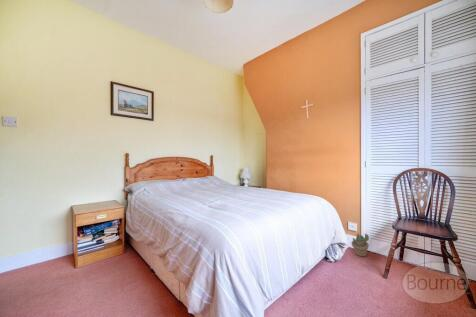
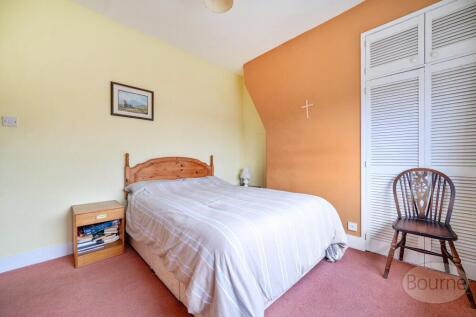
- decorative plant [351,232,370,257]
